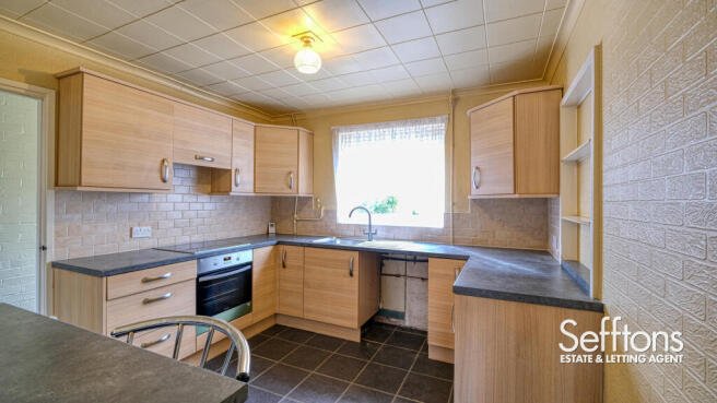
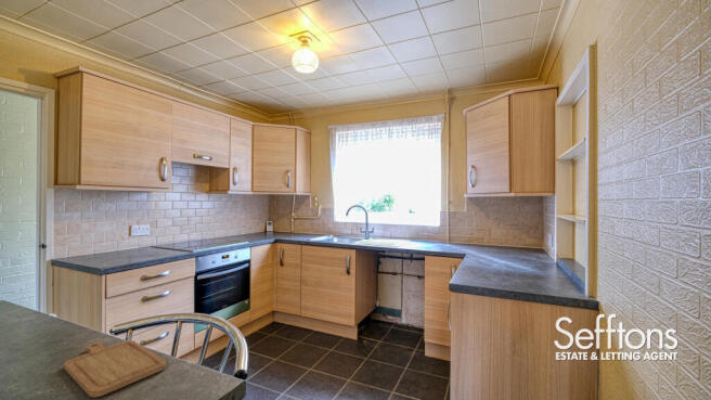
+ chopping board [63,339,167,398]
